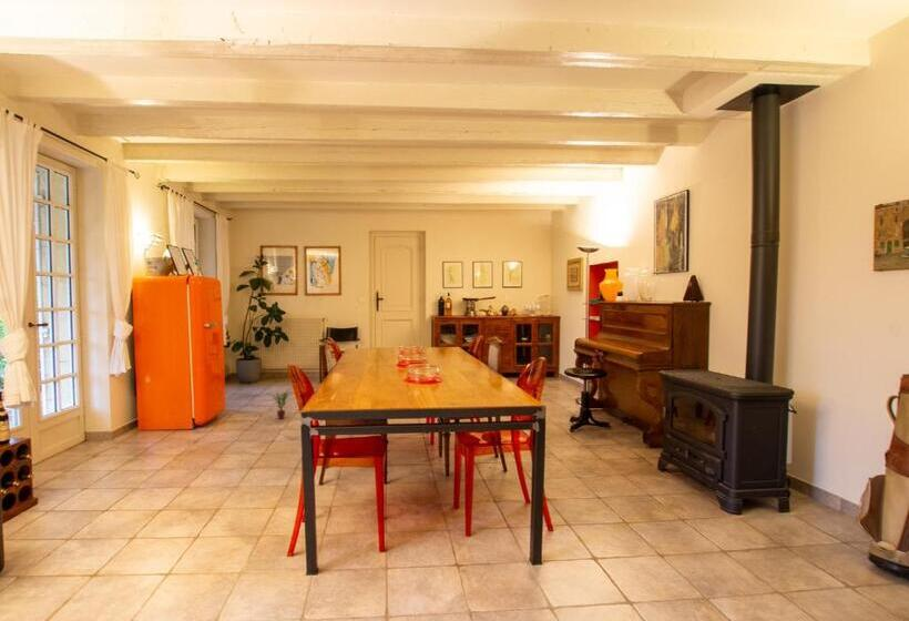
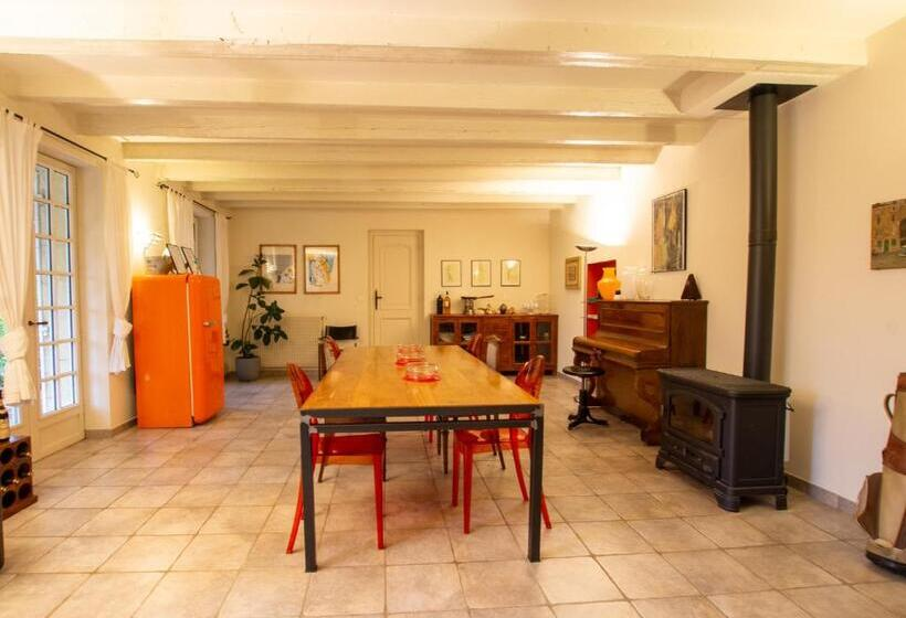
- potted plant [266,391,292,420]
